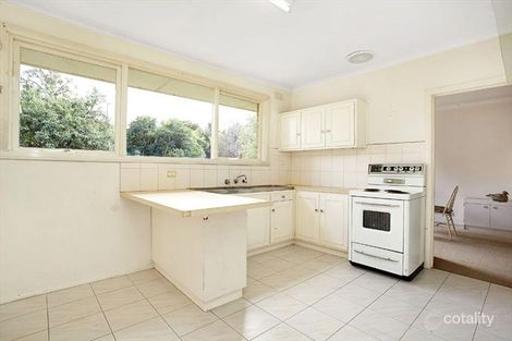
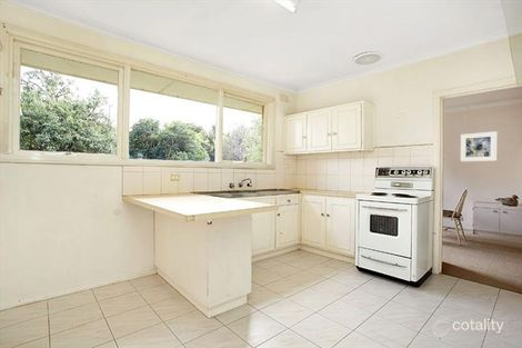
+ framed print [460,130,498,162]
